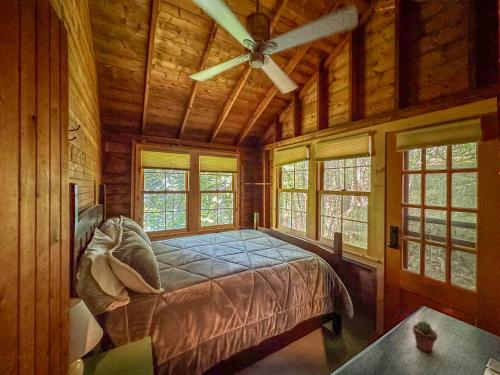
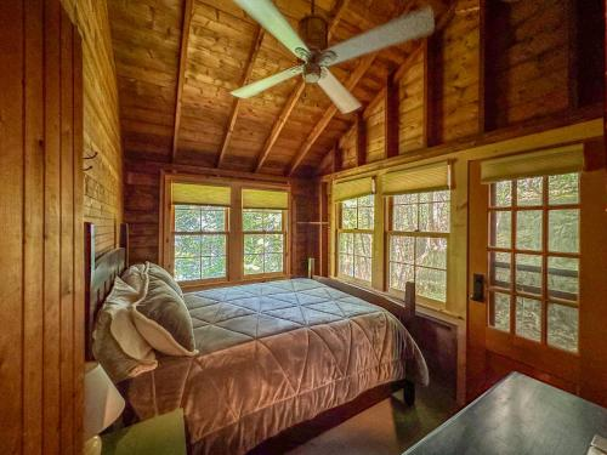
- potted succulent [412,320,438,353]
